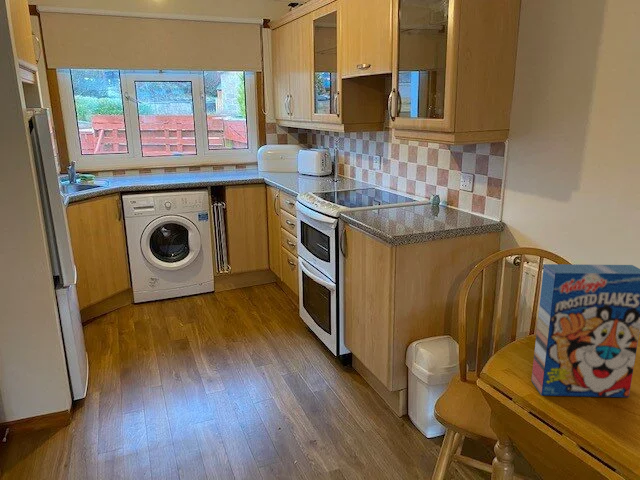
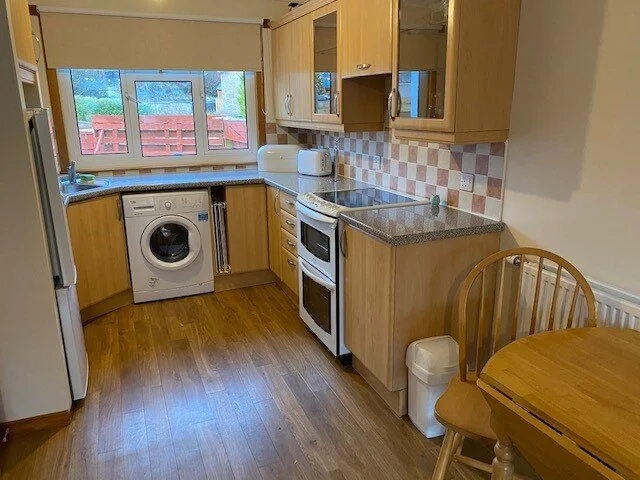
- cereal box [531,263,640,398]
